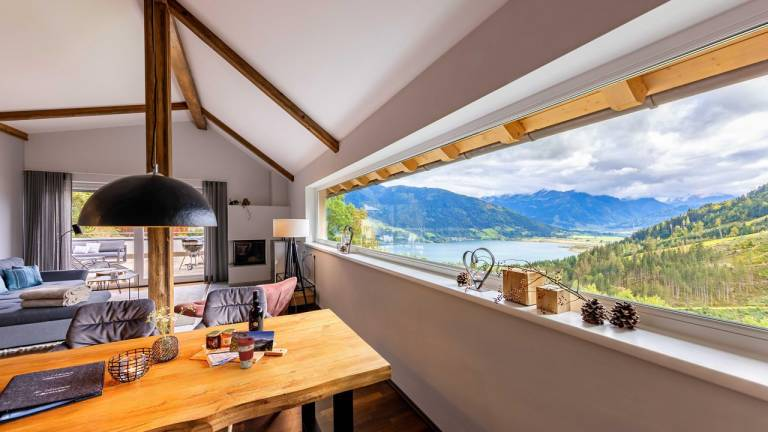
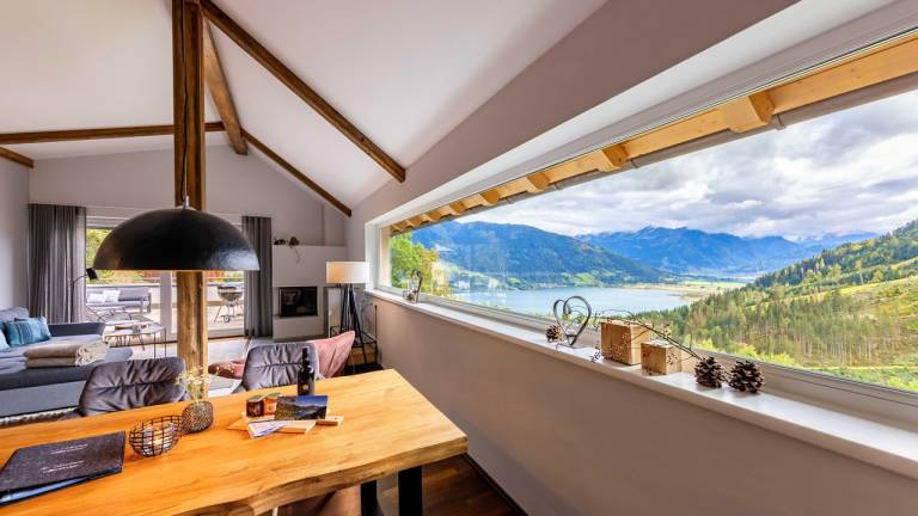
- coffee cup [236,336,256,370]
